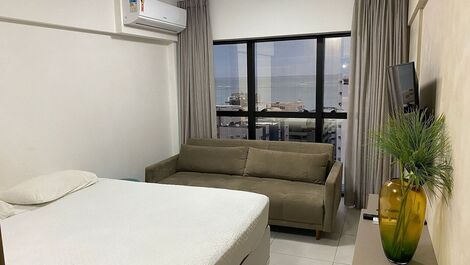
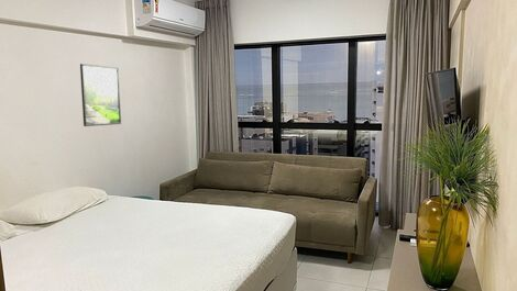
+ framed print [79,63,122,127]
